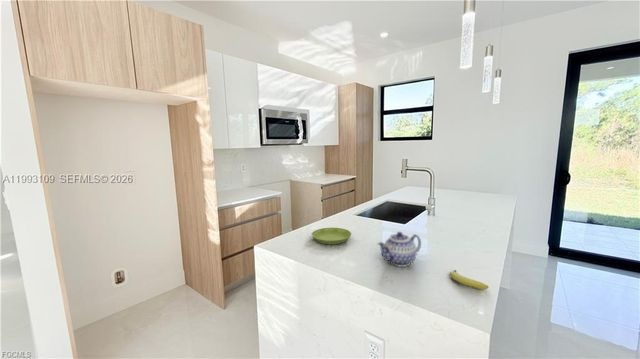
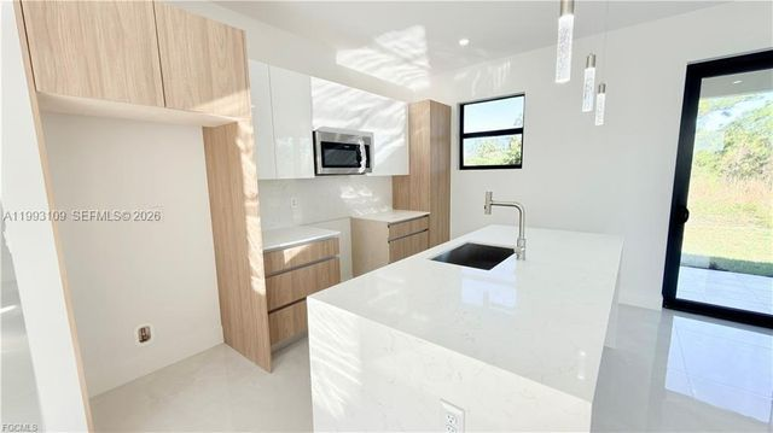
- teapot [376,231,422,268]
- fruit [449,269,490,290]
- saucer [311,227,352,245]
